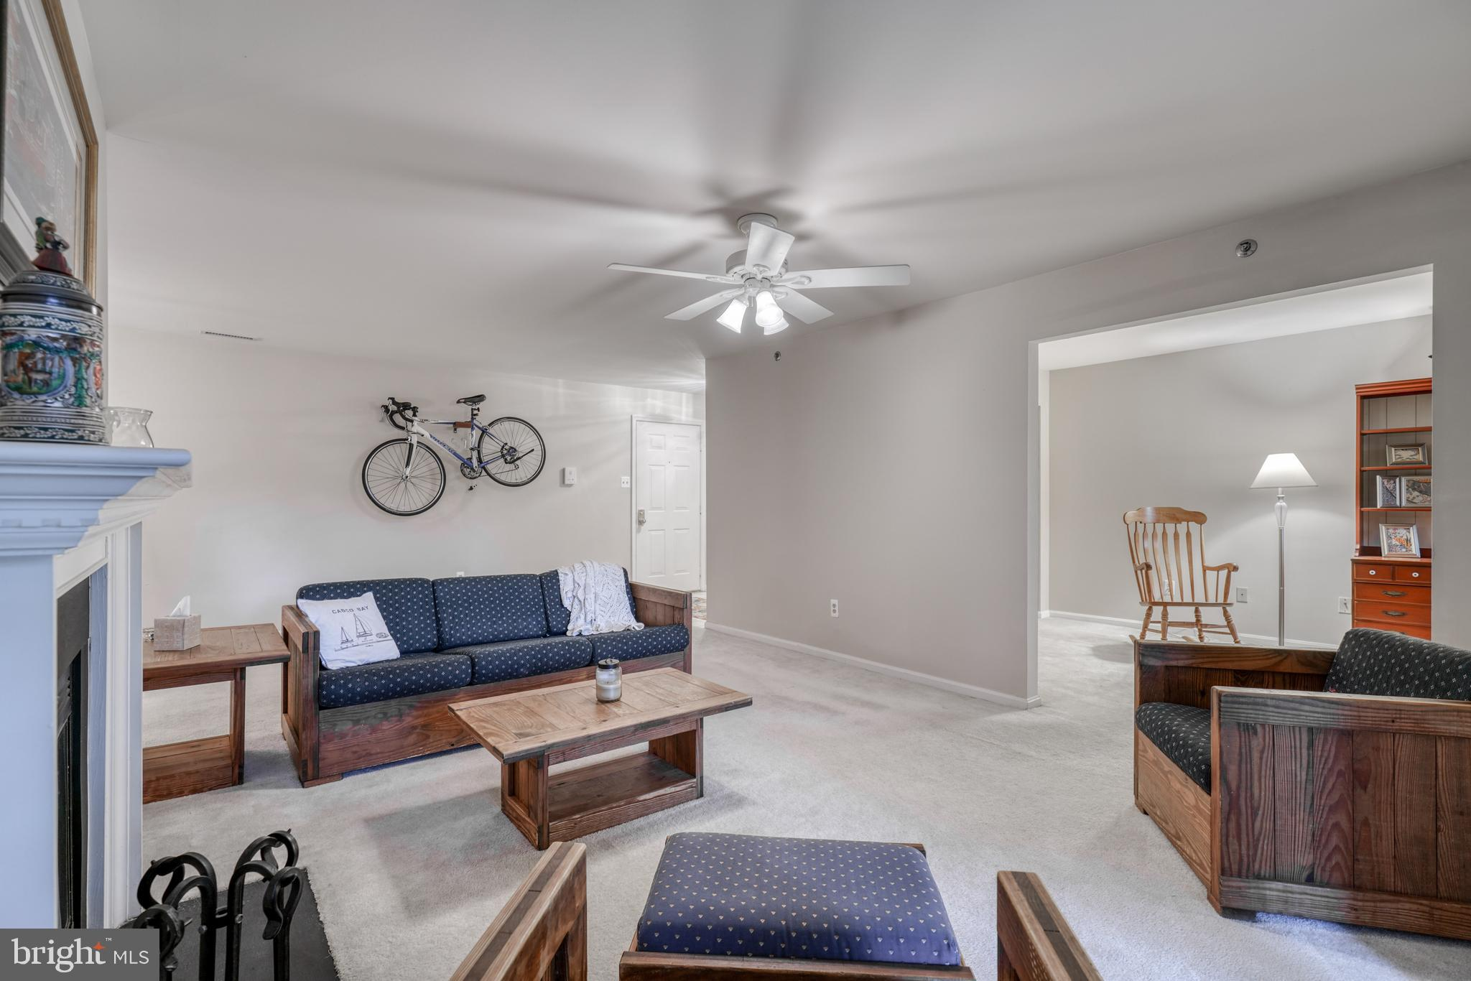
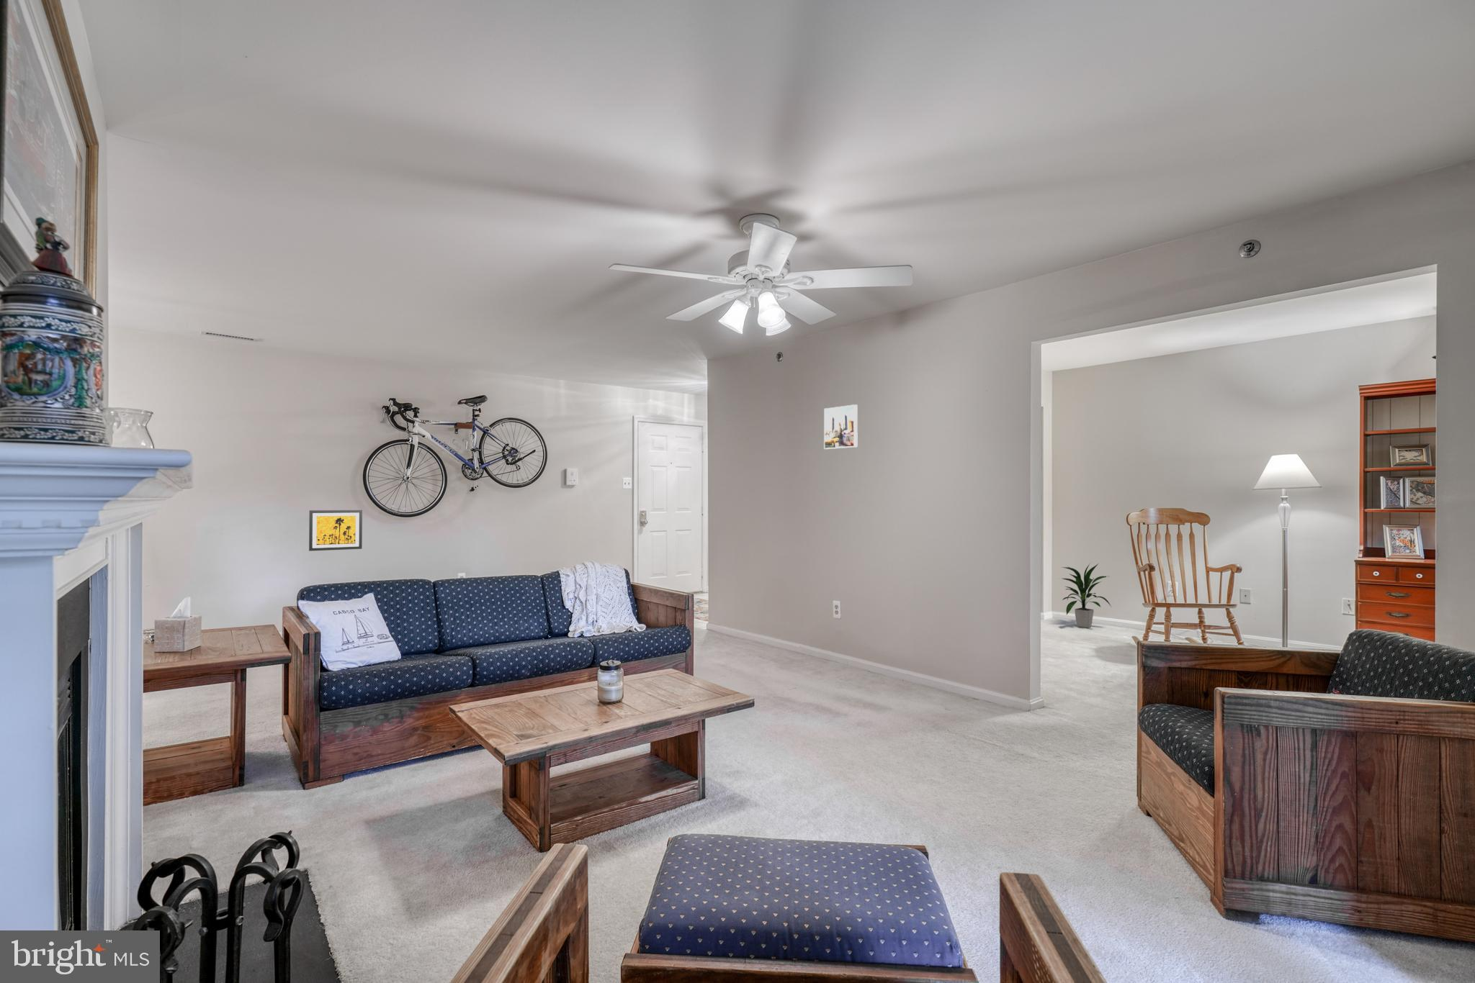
+ wall art [308,509,363,552]
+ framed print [823,404,858,450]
+ indoor plant [1057,562,1112,629]
